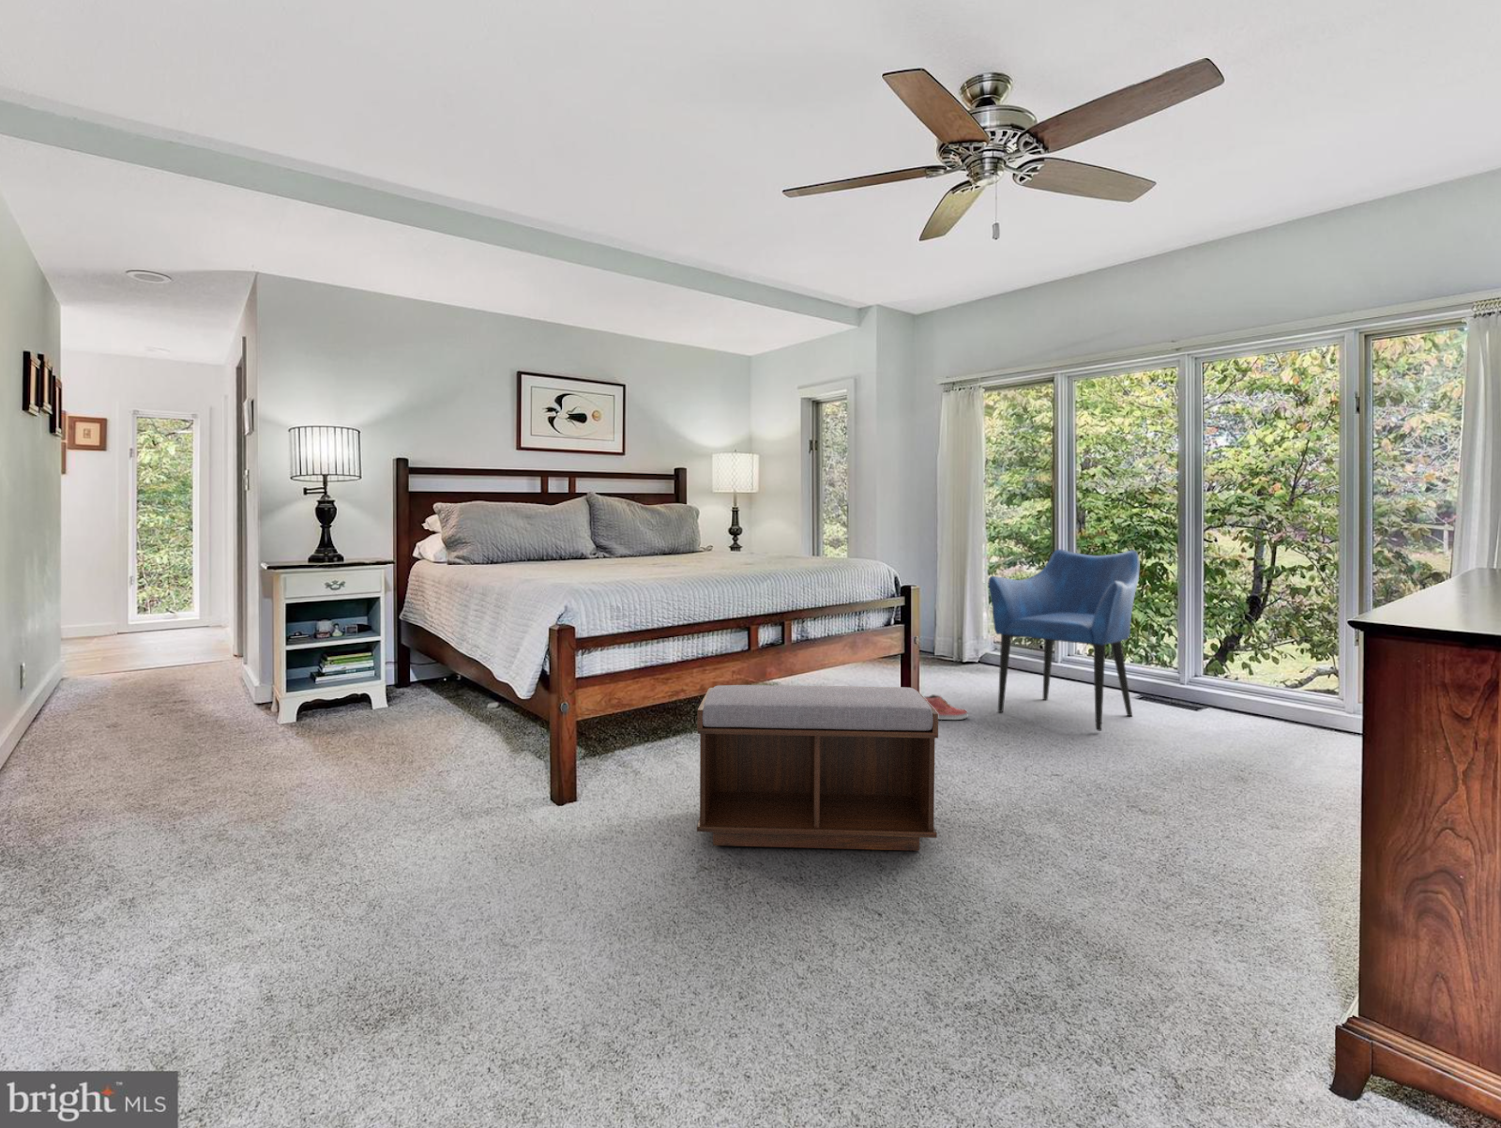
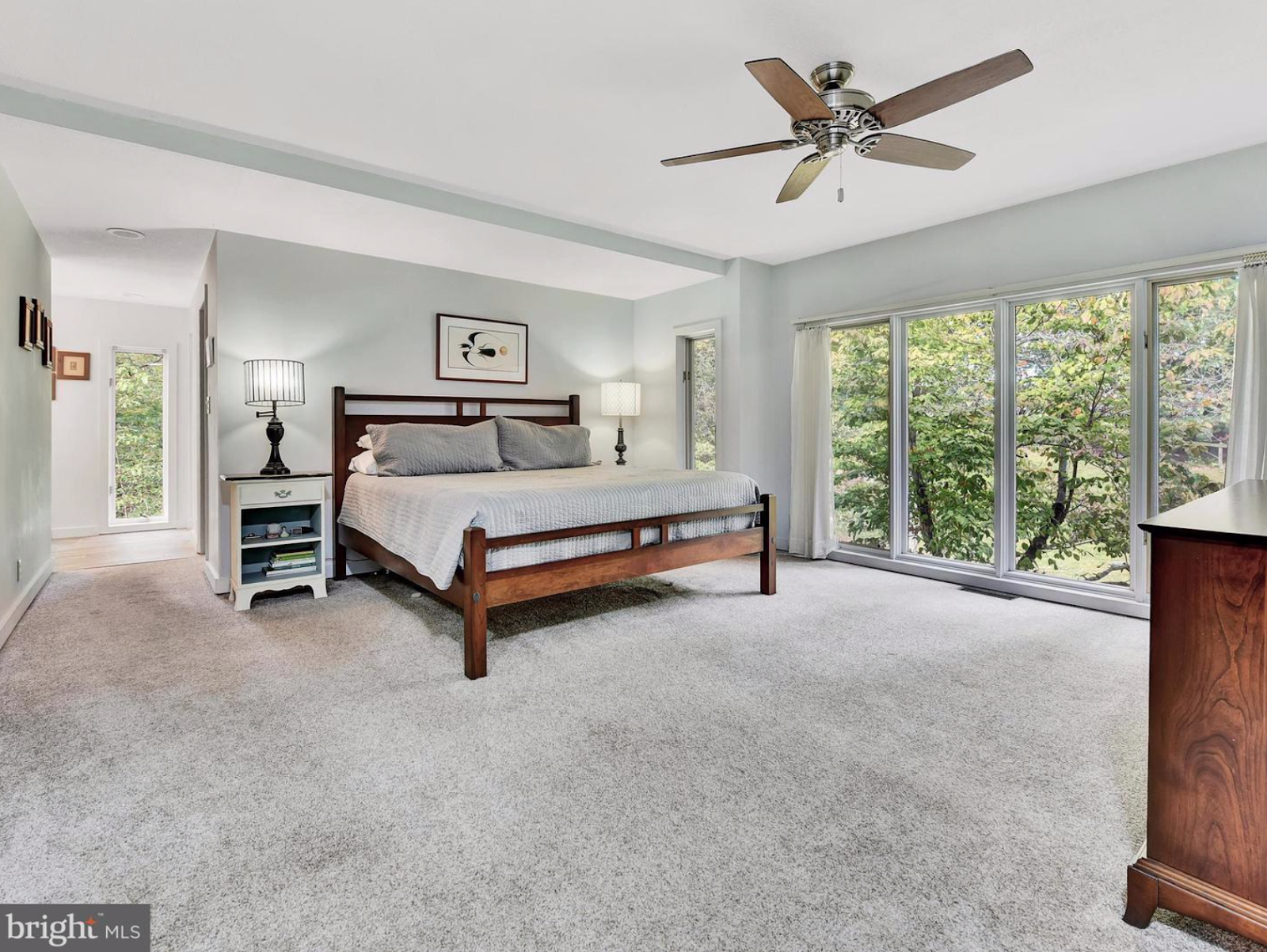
- armchair [988,549,1140,732]
- shoe [922,693,969,720]
- bench [697,684,939,851]
